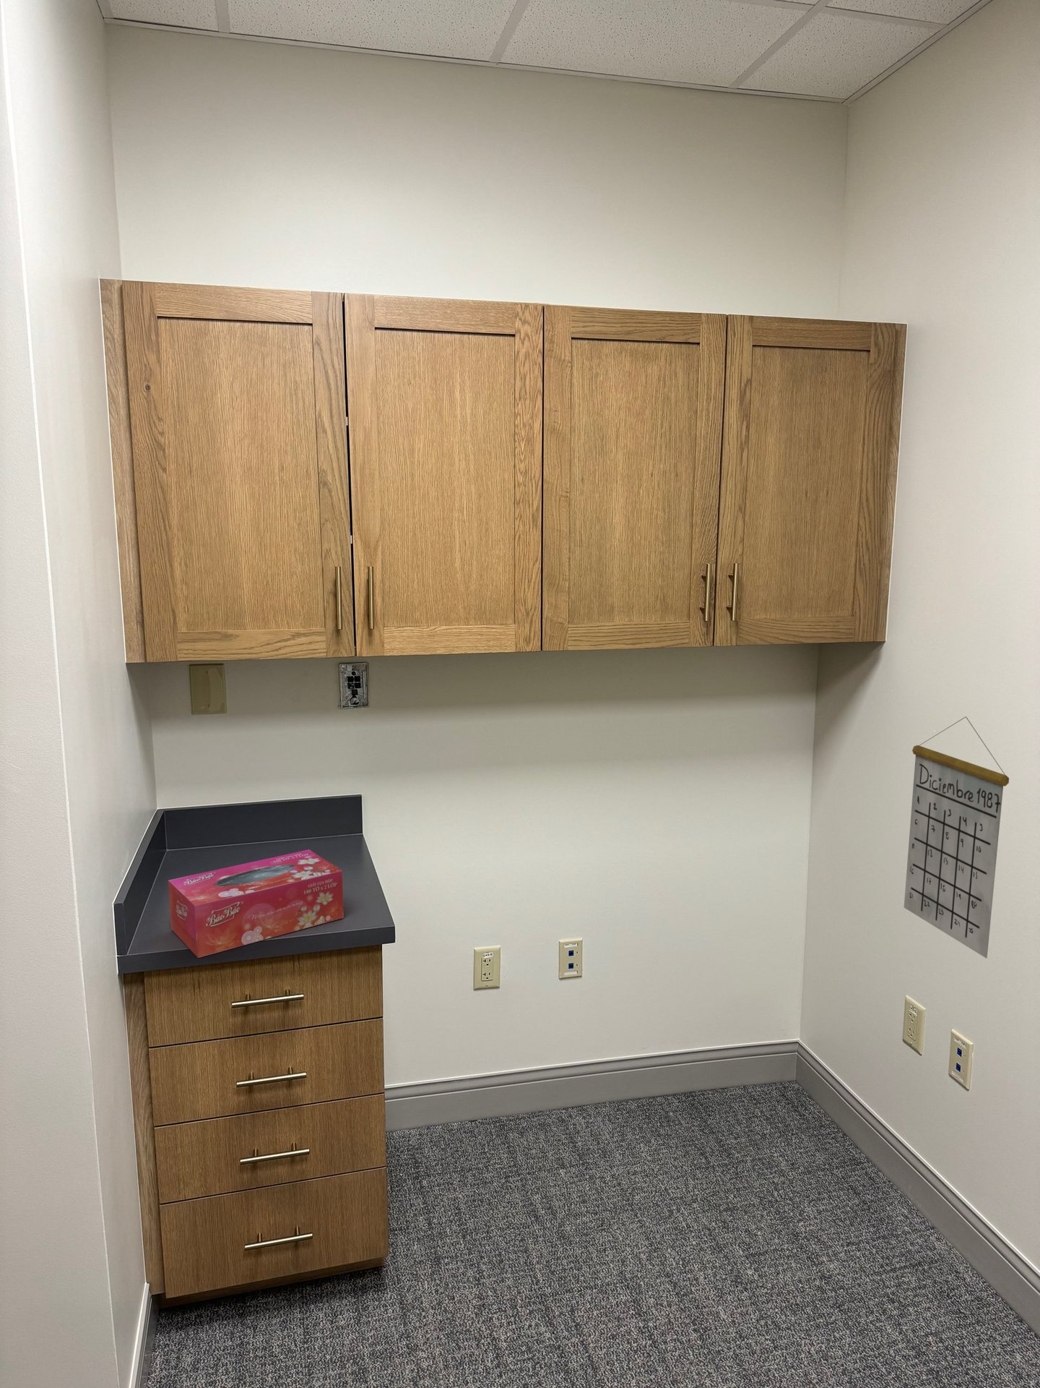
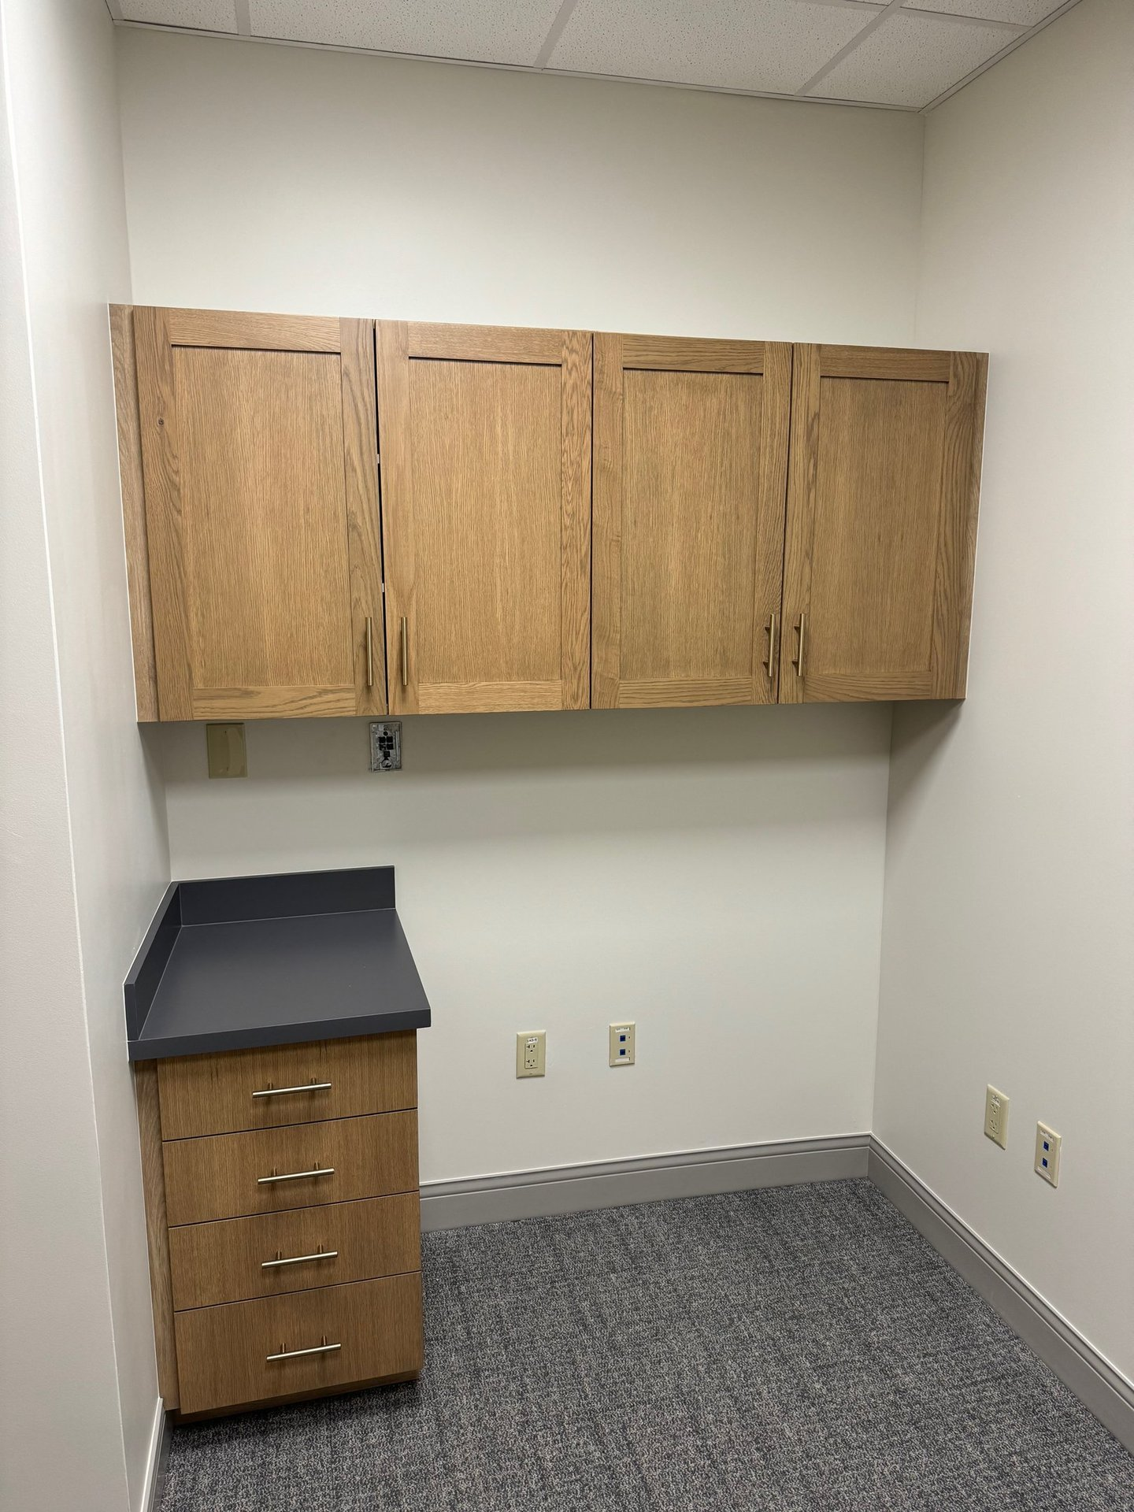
- tissue box [167,849,344,958]
- calendar [903,716,1009,958]
